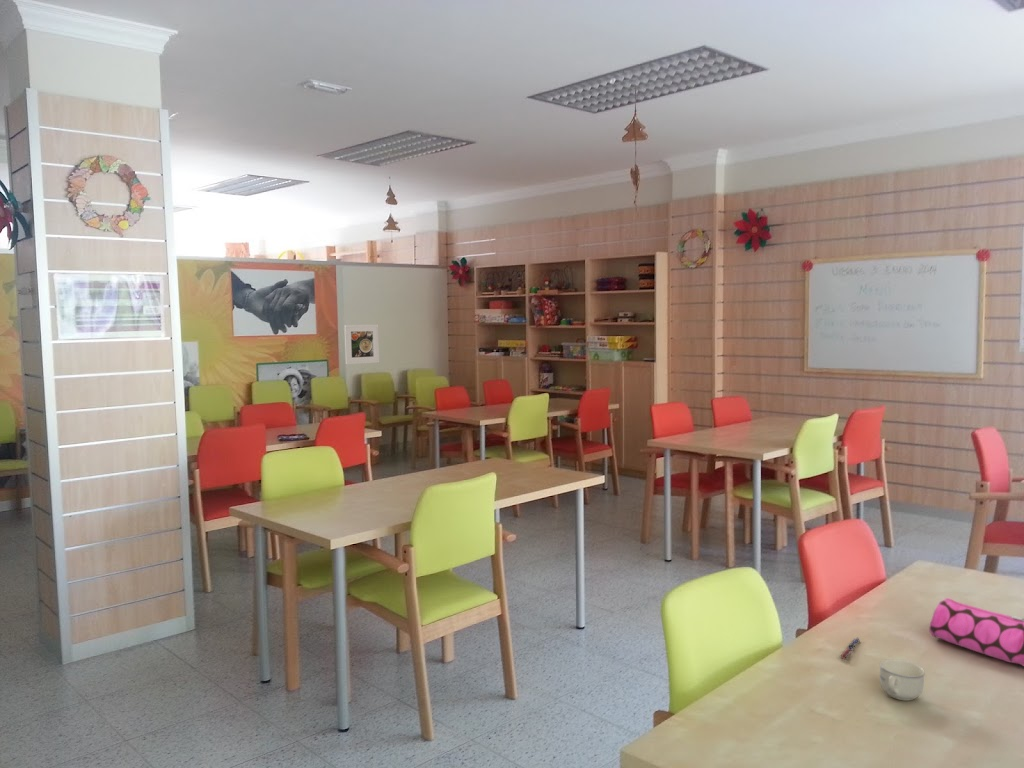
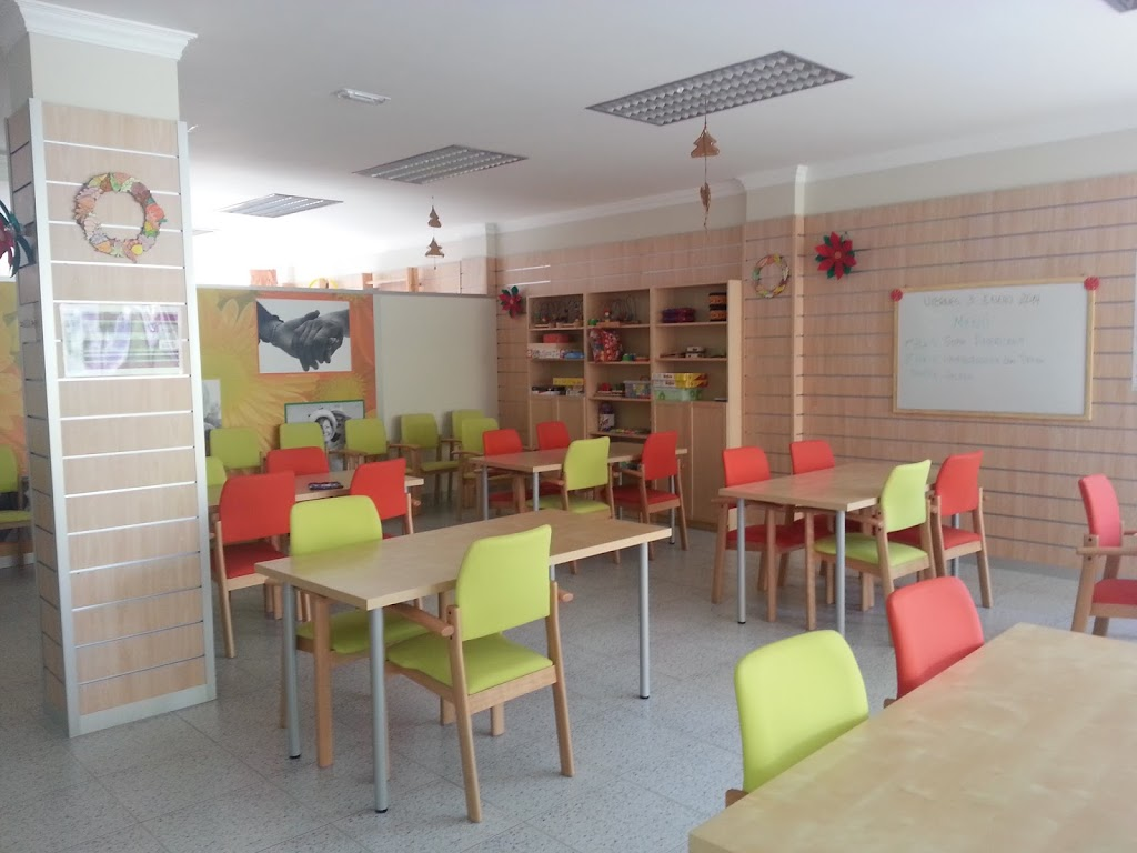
- pencil case [928,597,1024,667]
- pen [840,637,862,660]
- cup [879,658,926,702]
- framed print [343,324,380,365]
